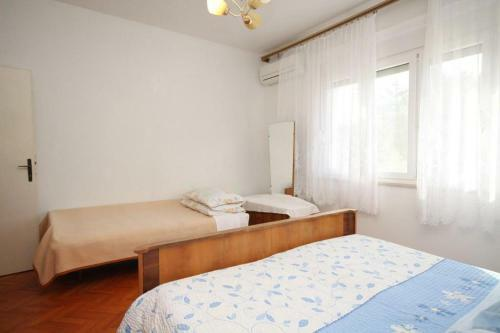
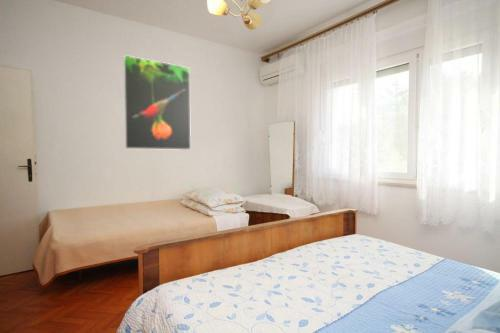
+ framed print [122,54,192,151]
